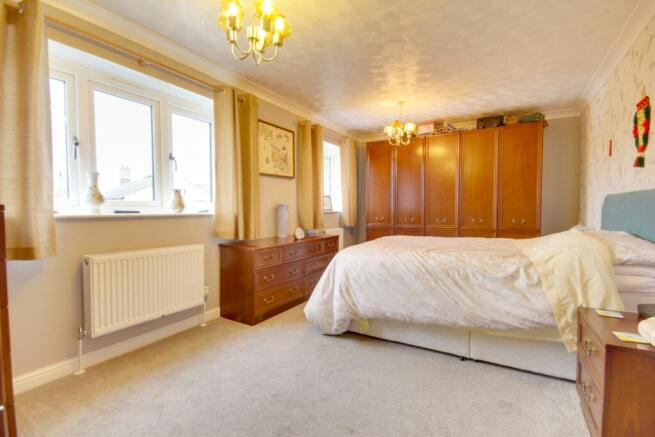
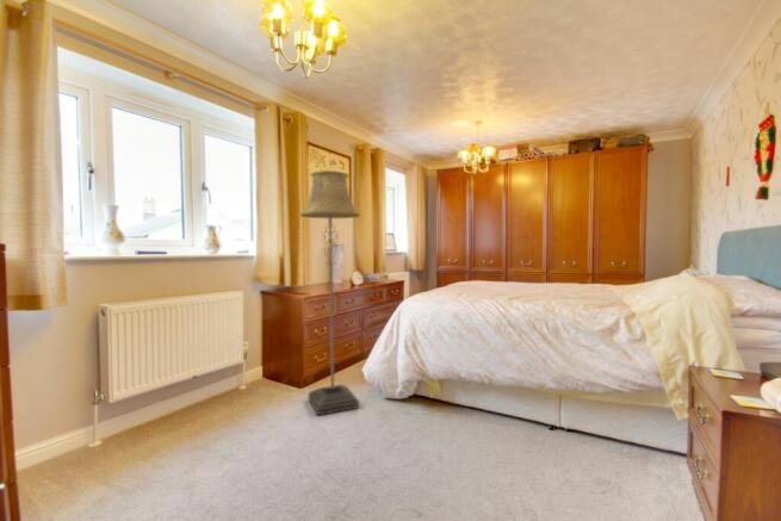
+ floor lamp [299,169,361,417]
